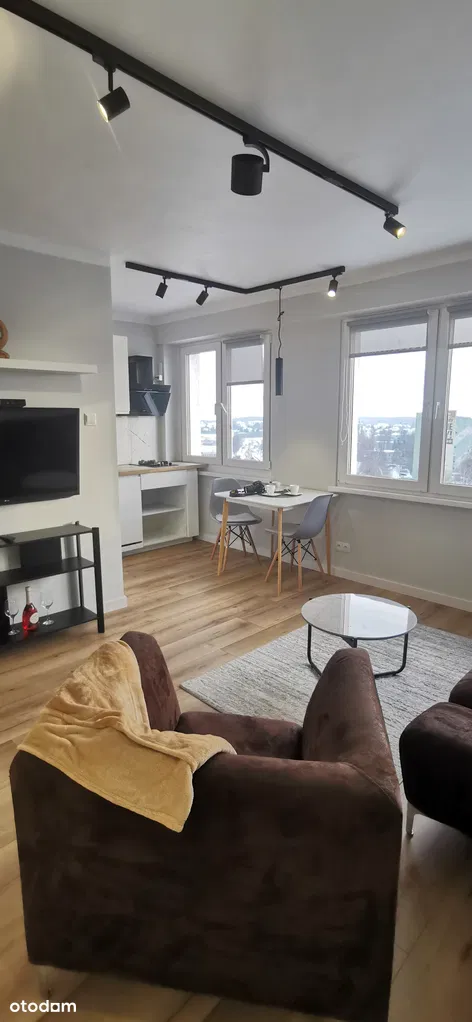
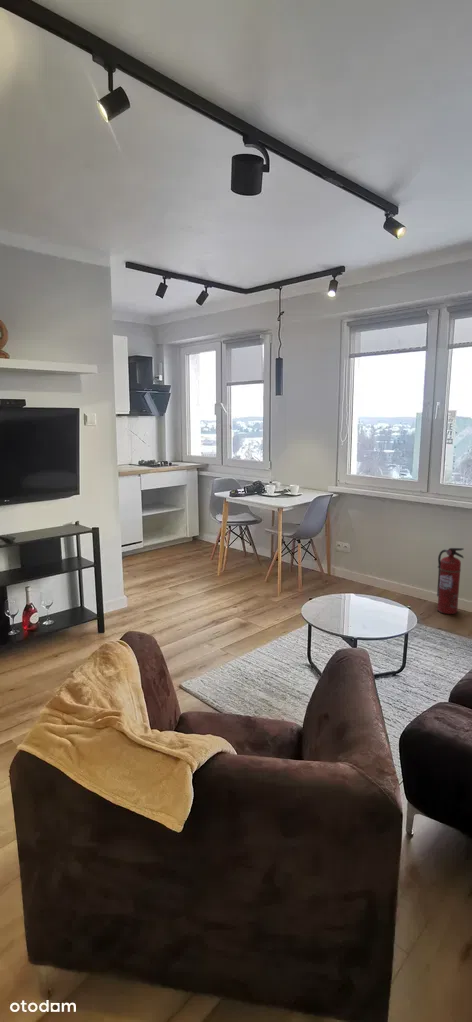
+ fire extinguisher [436,547,465,615]
